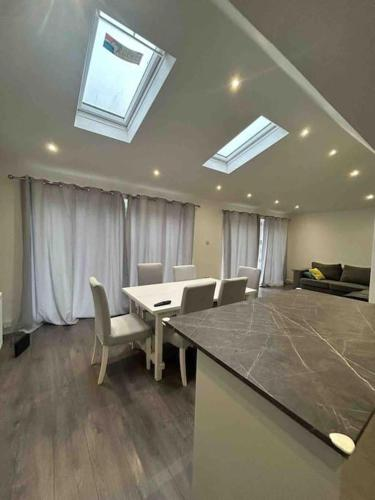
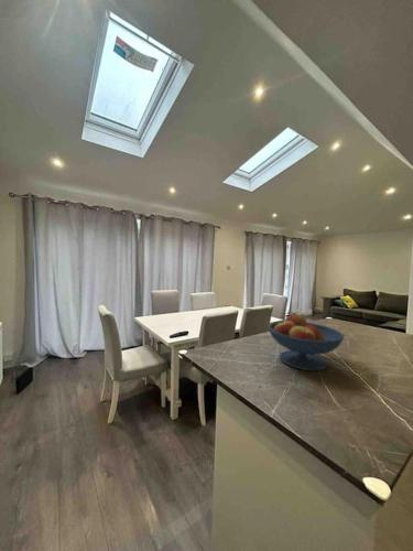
+ fruit bowl [268,312,345,371]
